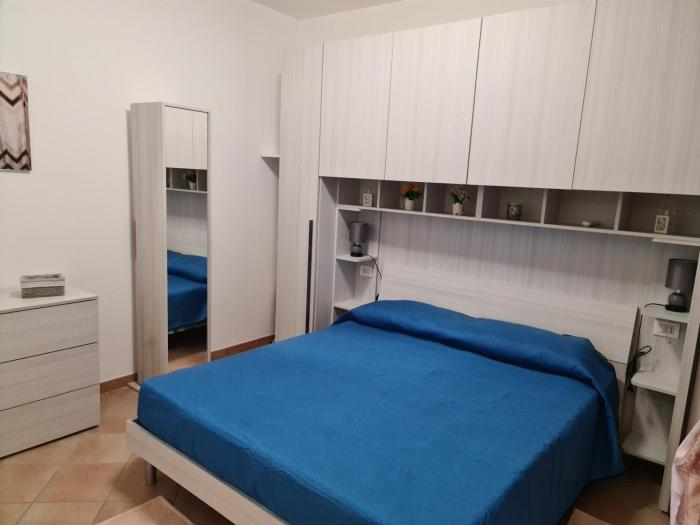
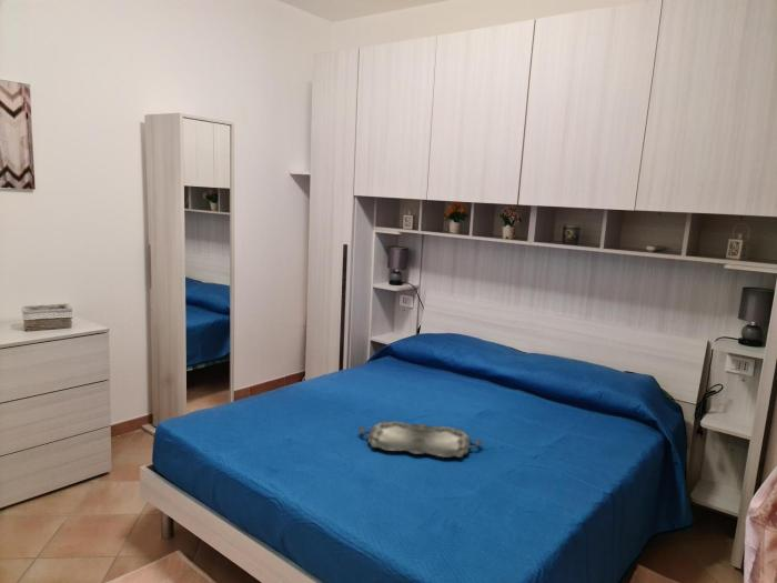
+ serving tray [357,420,483,459]
